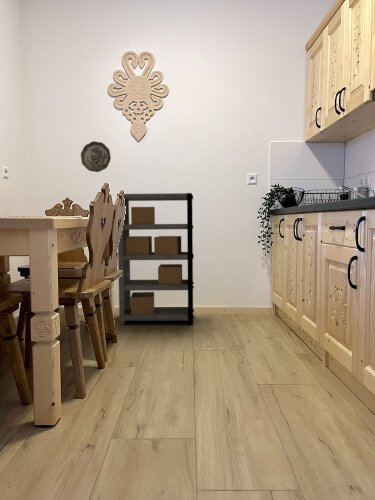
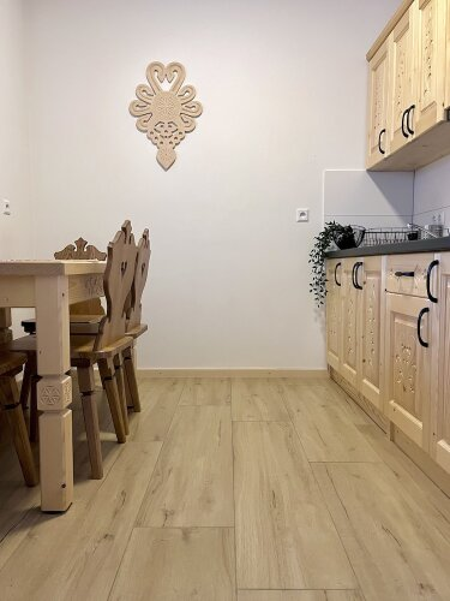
- shelving unit [116,192,195,326]
- decorative plate [80,140,112,173]
